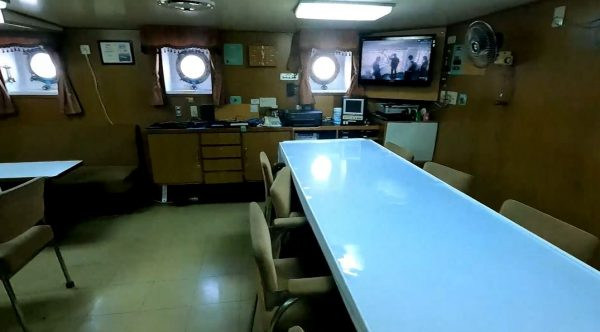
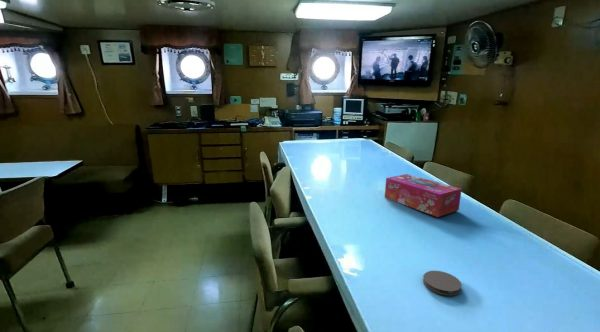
+ tissue box [384,173,463,218]
+ coaster [422,270,463,297]
